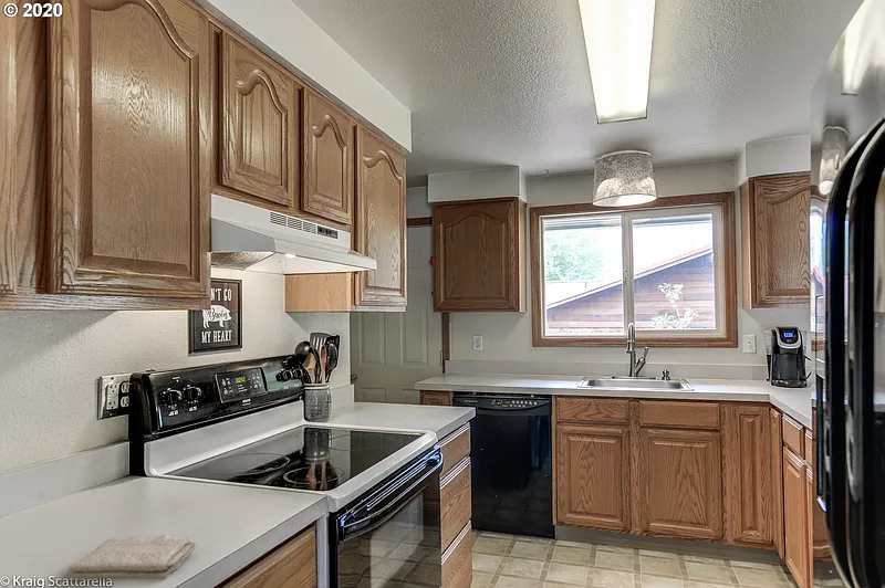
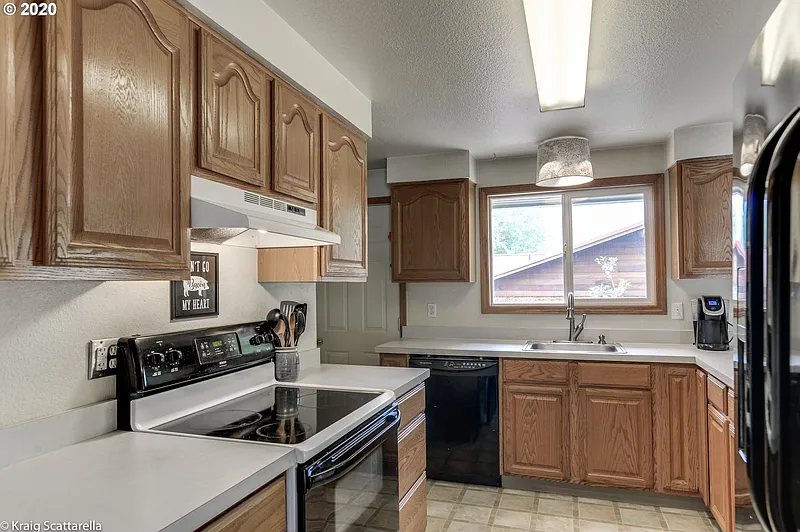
- washcloth [66,534,197,580]
